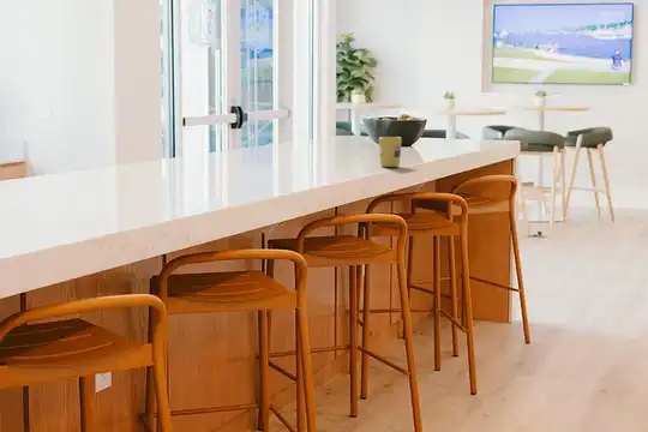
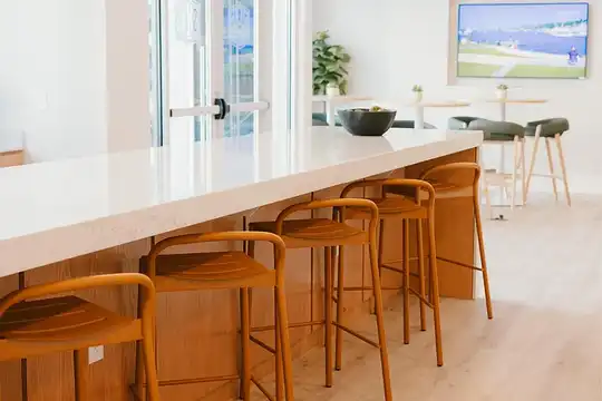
- mug [378,136,403,168]
